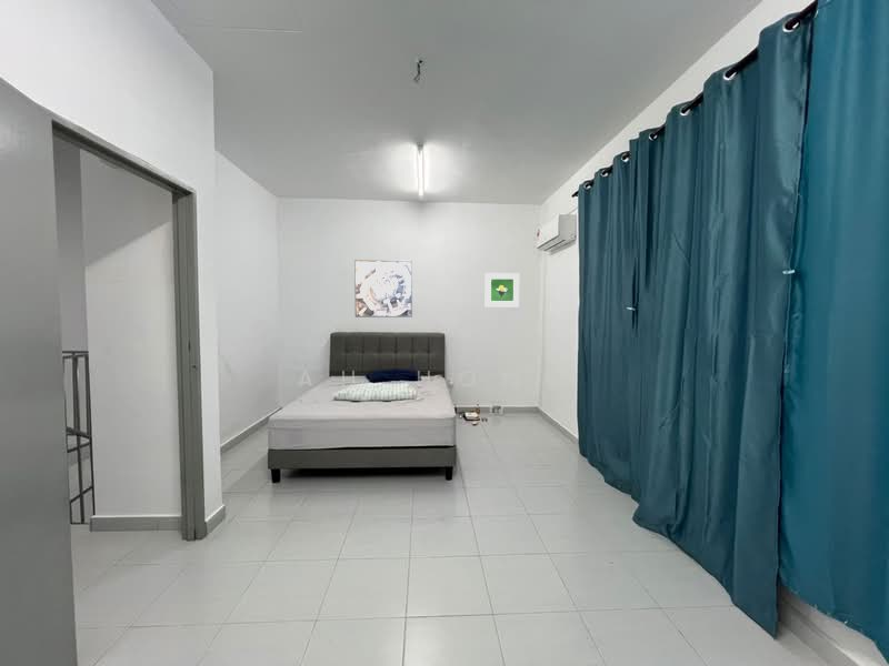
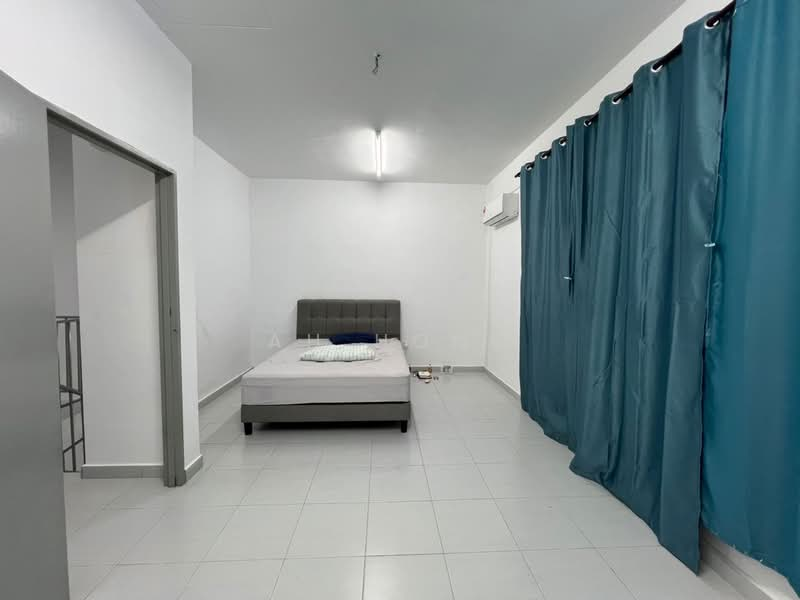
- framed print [353,259,413,319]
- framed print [485,272,520,307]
